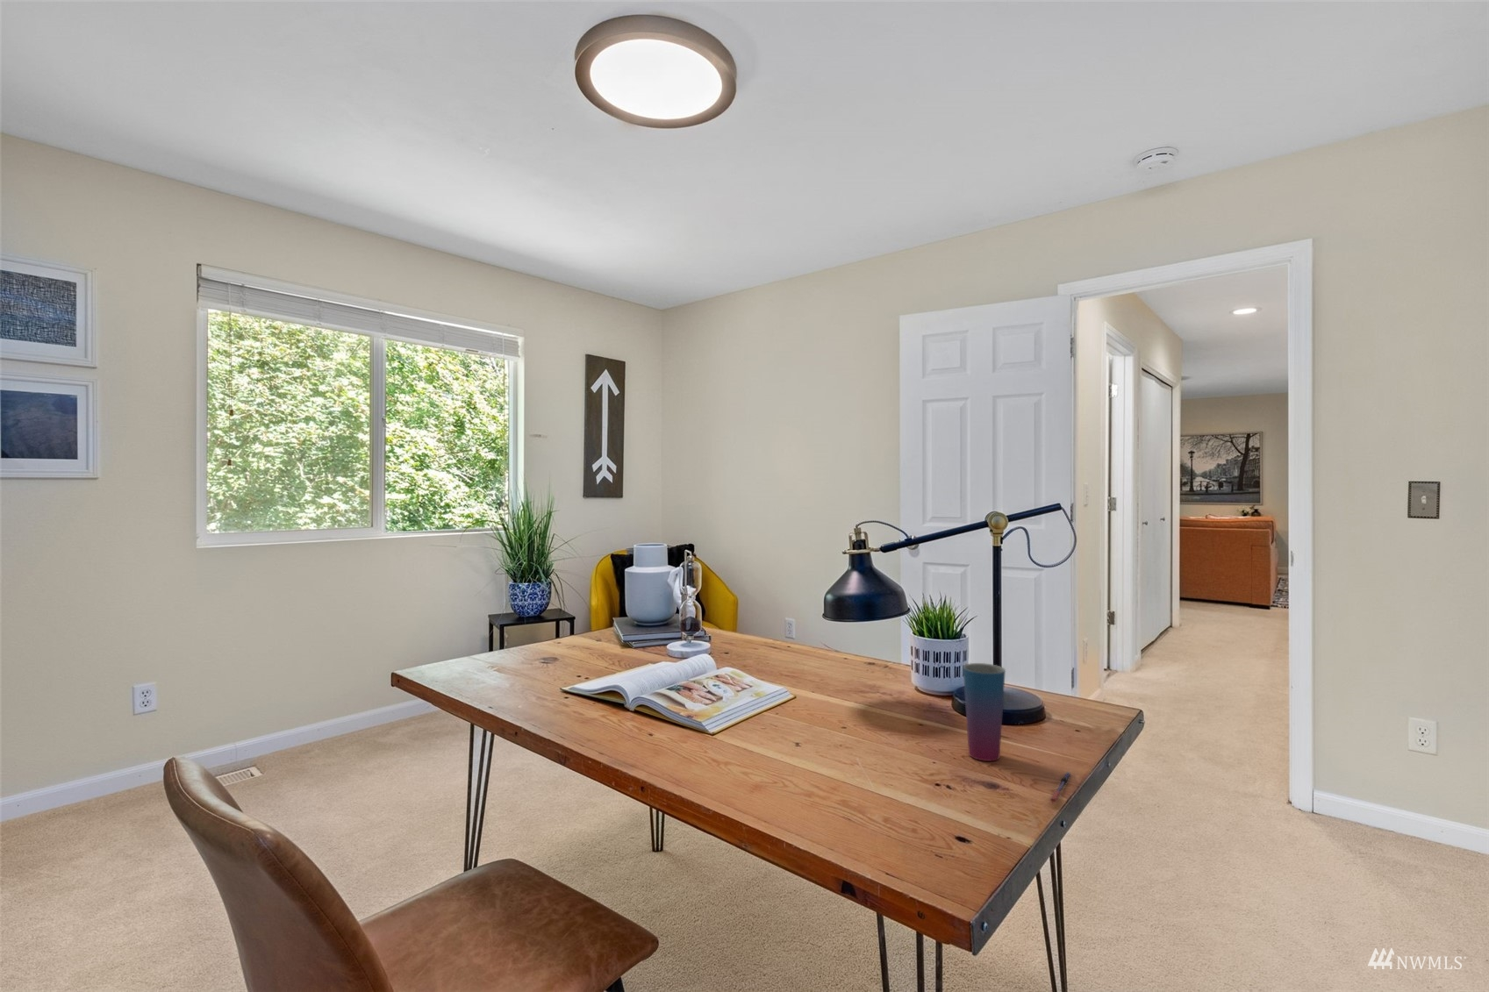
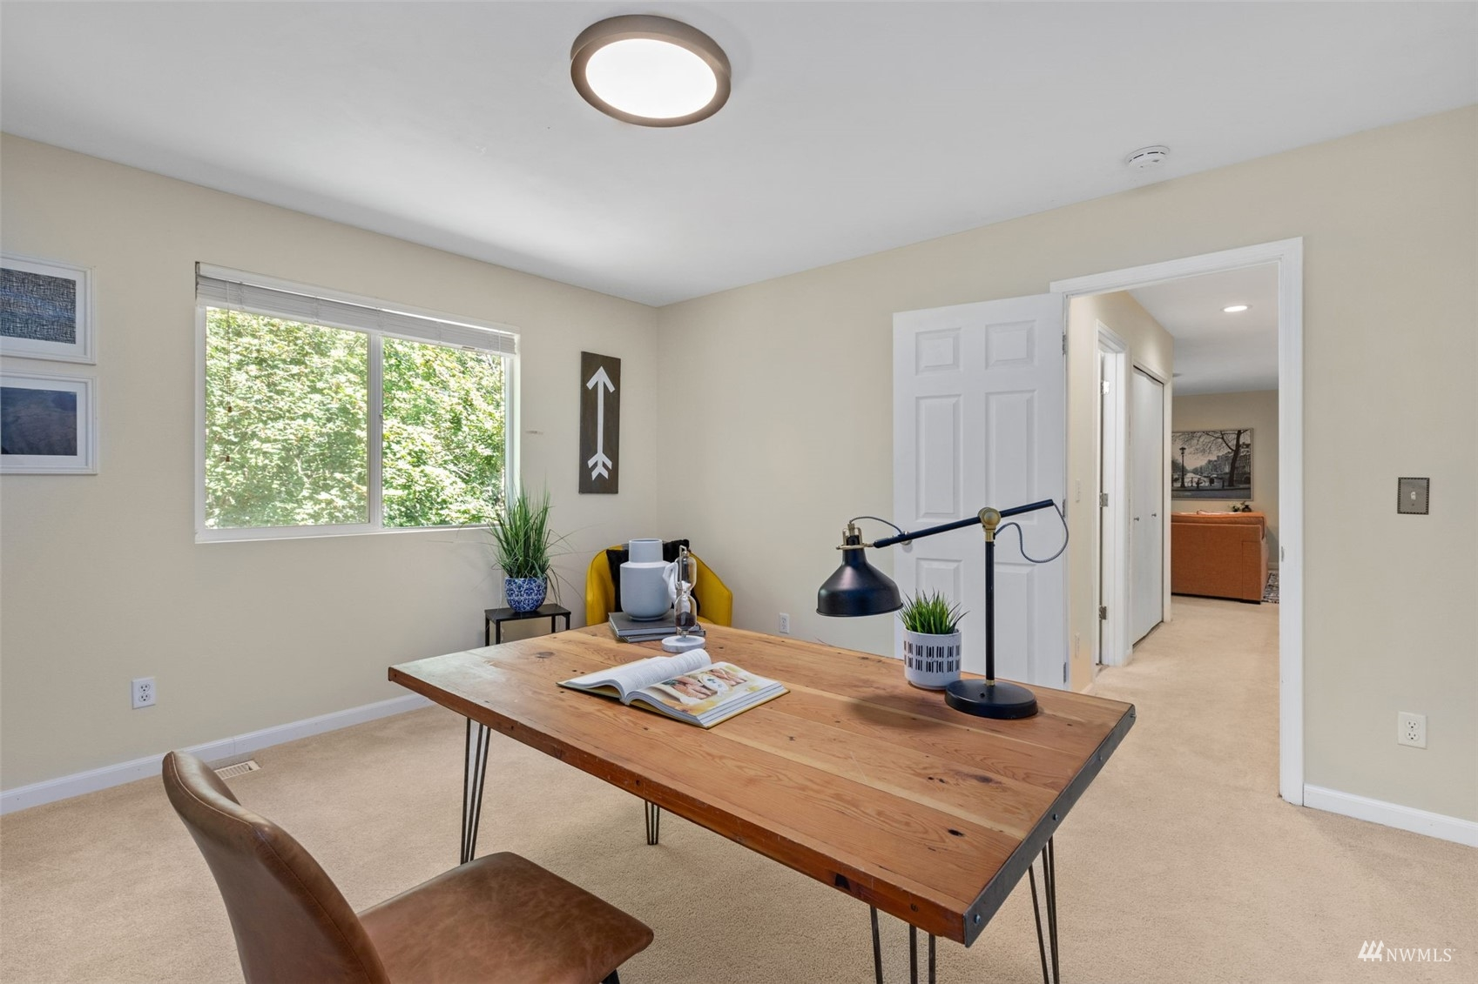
- cup [962,662,1006,762]
- pen [1048,771,1073,804]
